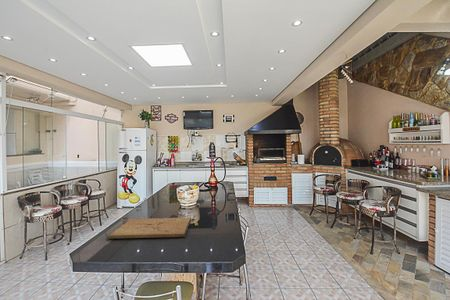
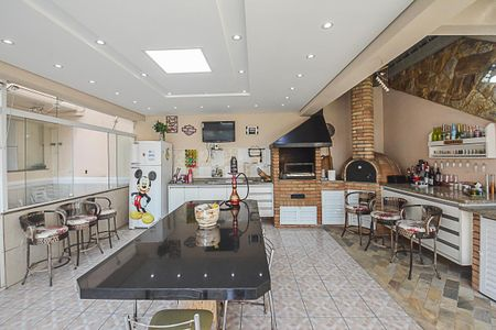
- cutting board [107,217,192,240]
